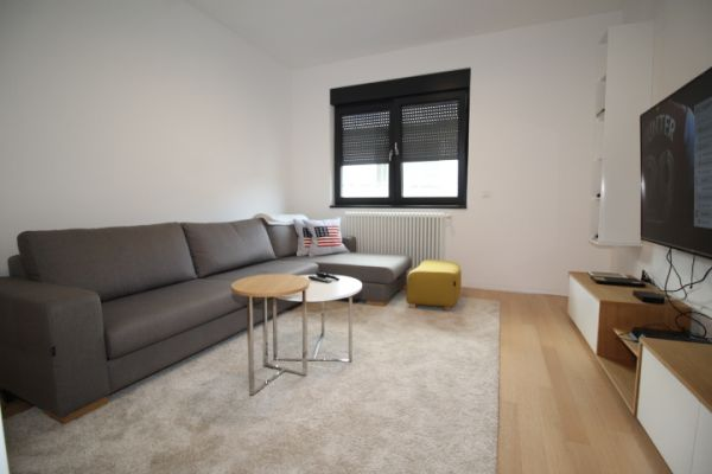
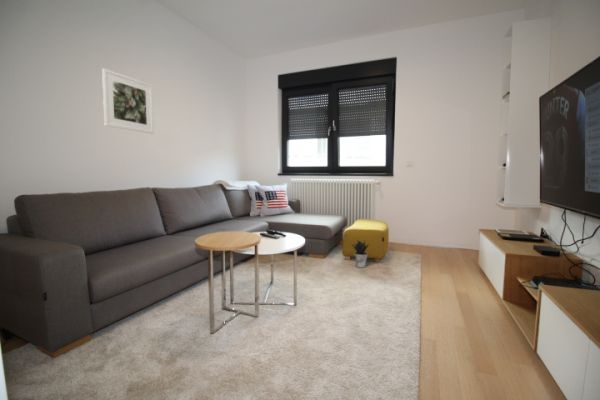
+ potted plant [350,238,370,269]
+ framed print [101,67,155,135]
